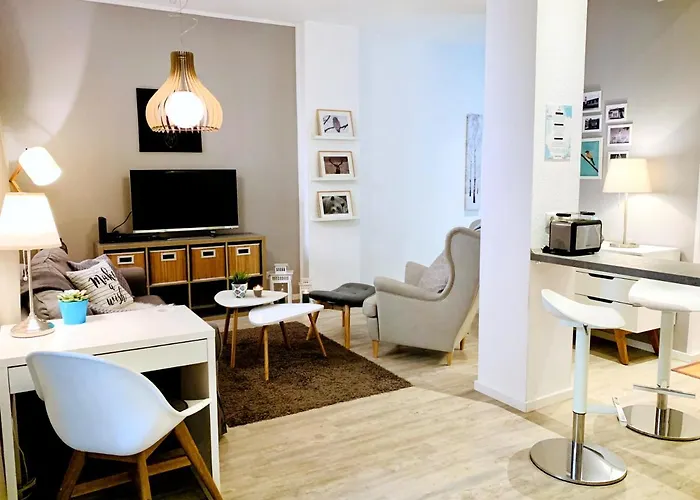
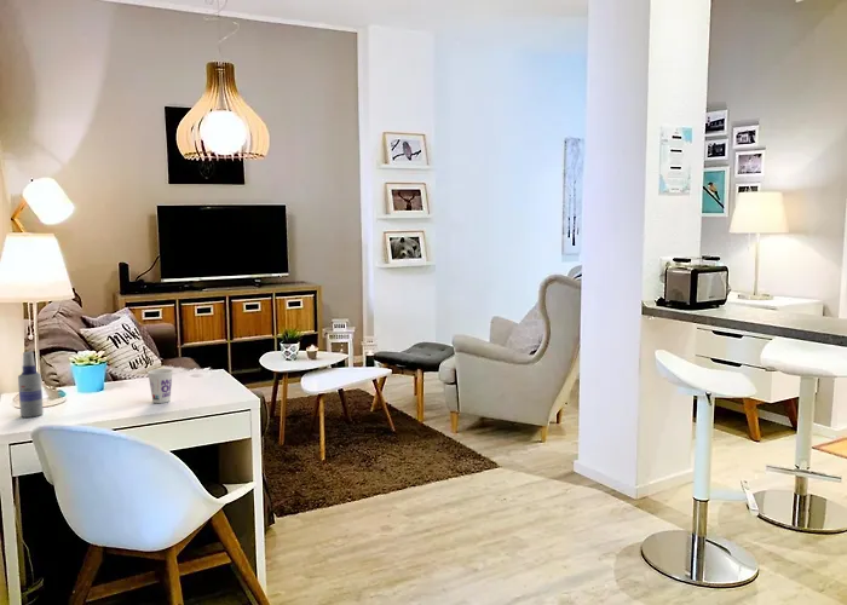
+ spray bottle [17,351,45,419]
+ cup [146,368,174,404]
